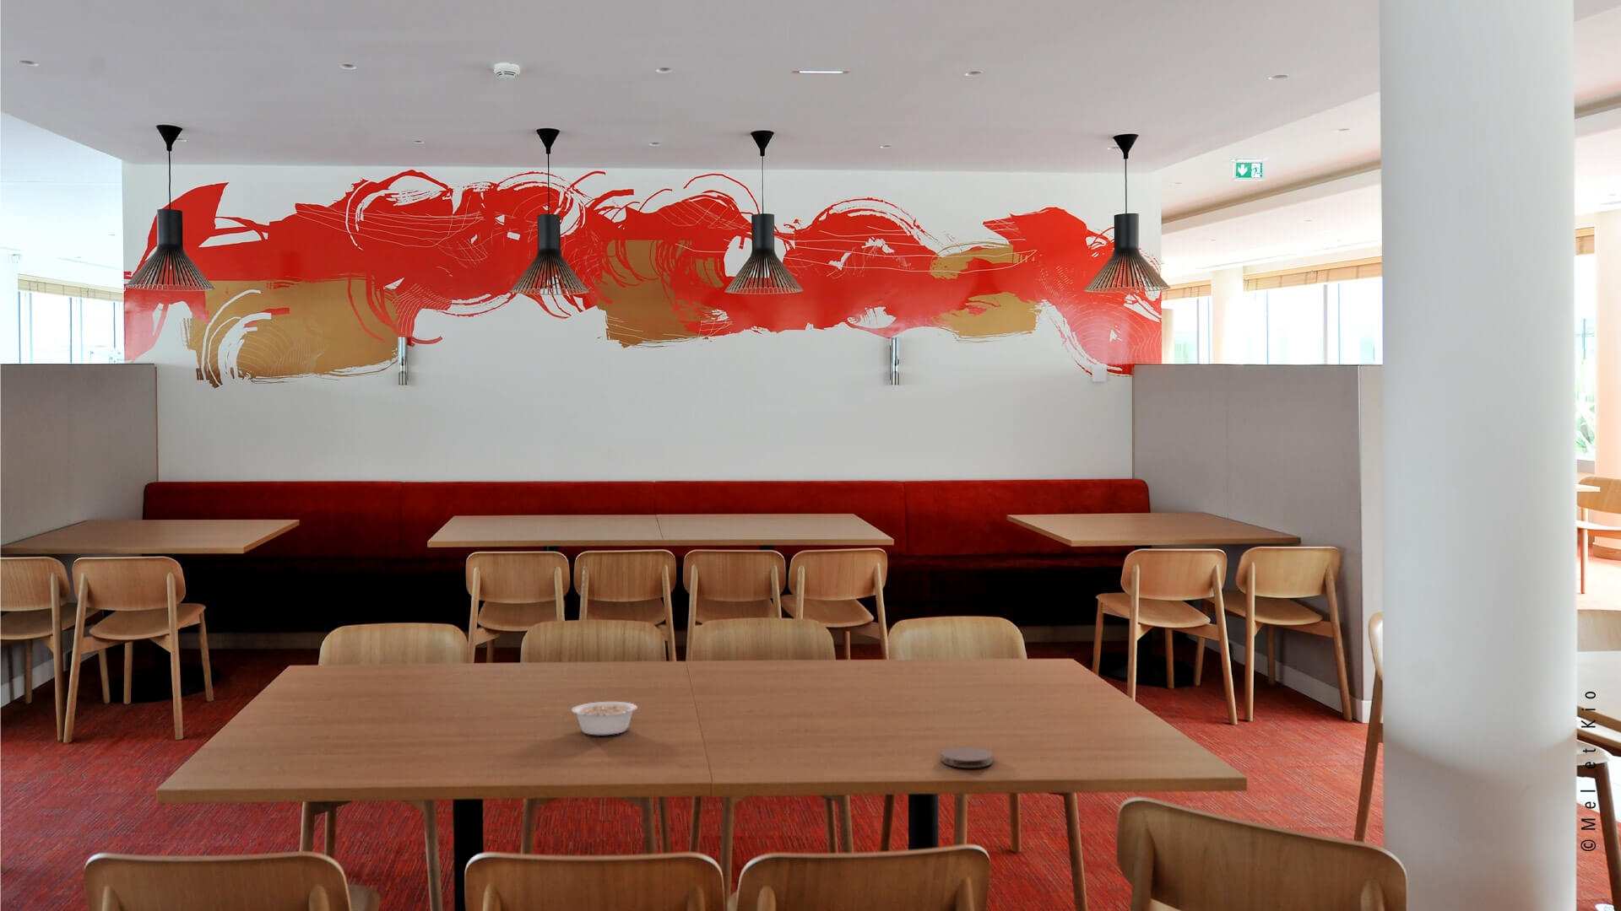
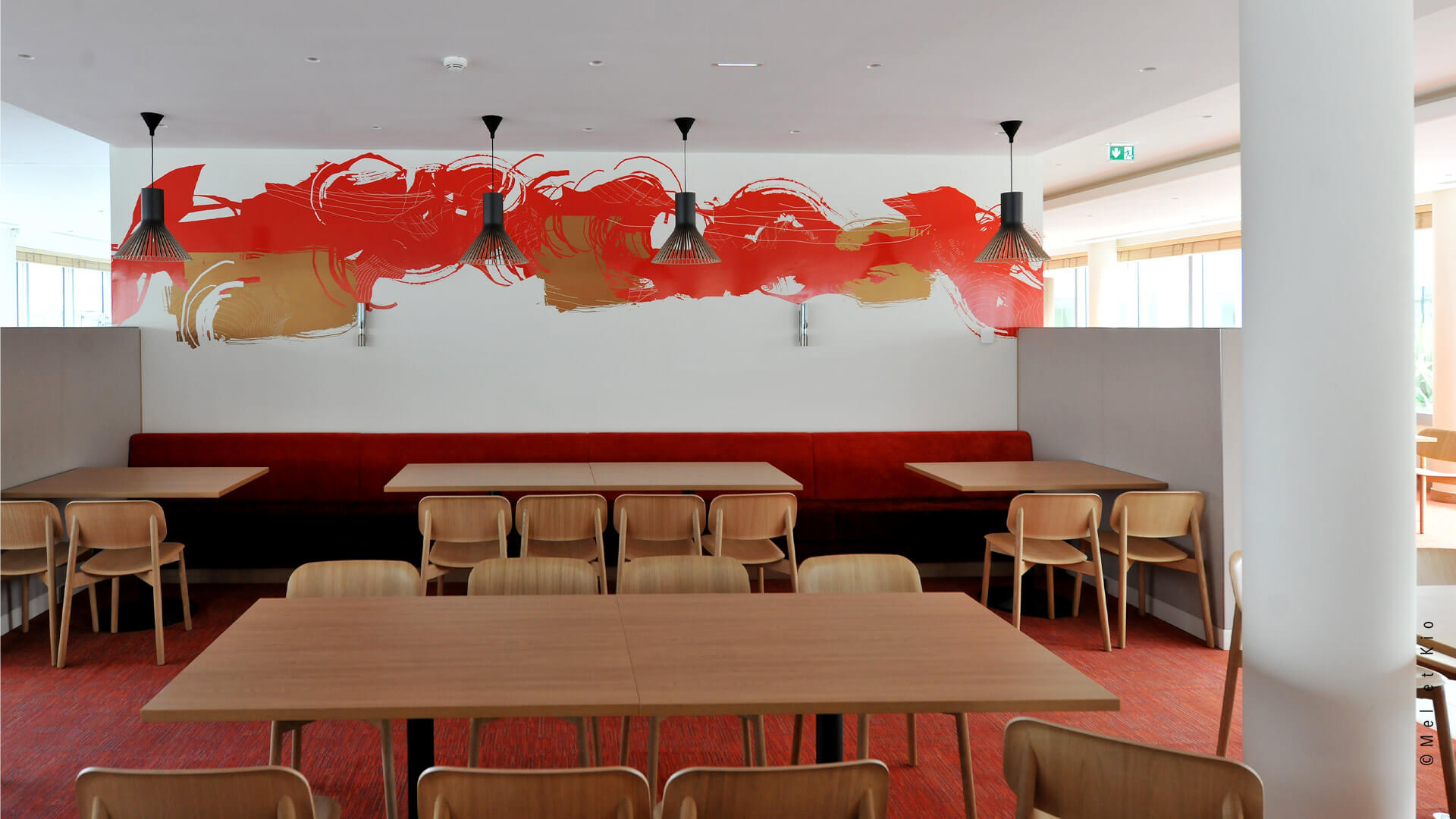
- coaster [941,745,994,769]
- legume [571,701,638,735]
